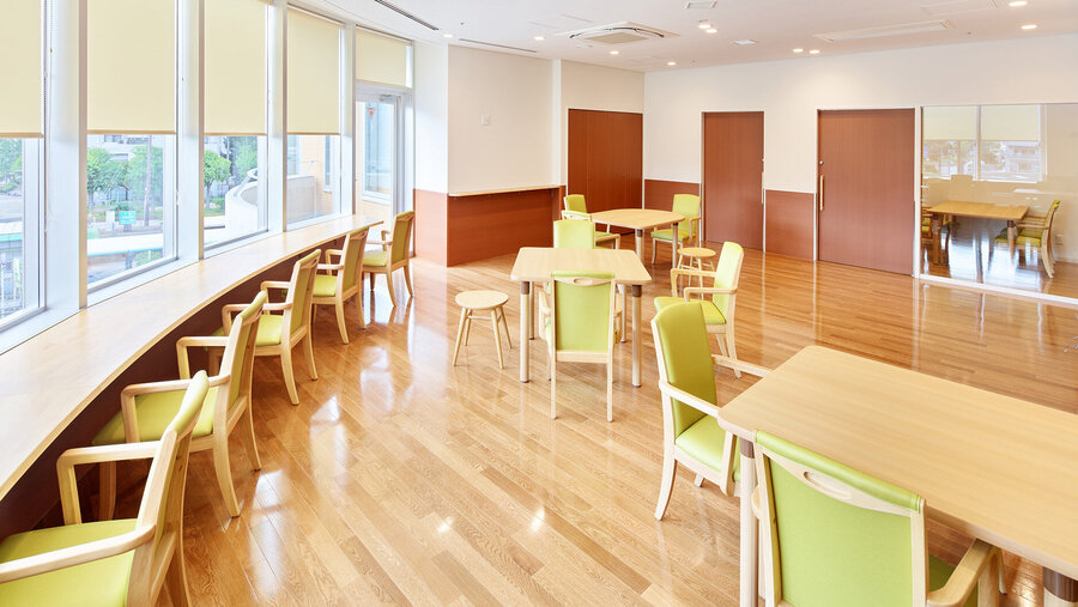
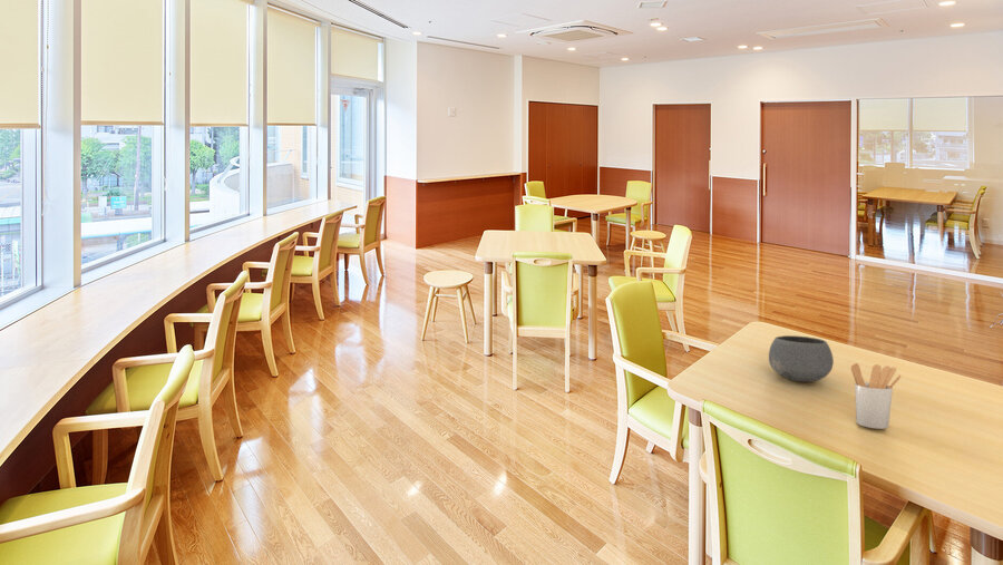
+ utensil holder [850,362,902,430]
+ bowl [768,334,835,383]
